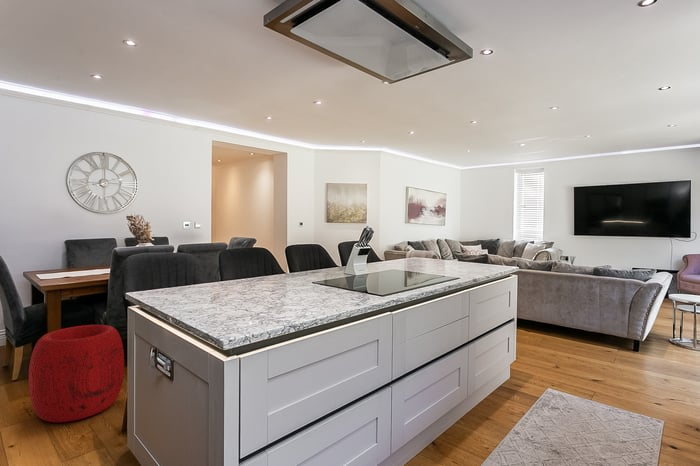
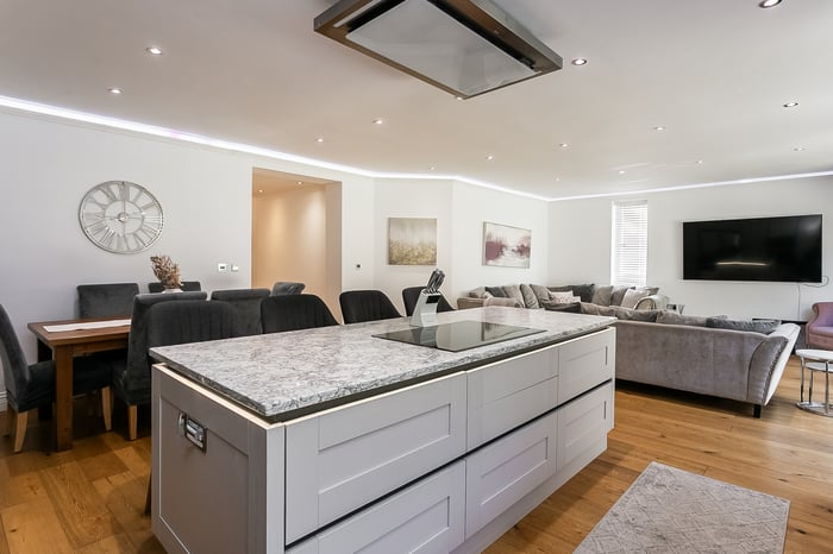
- pouf [28,324,125,424]
